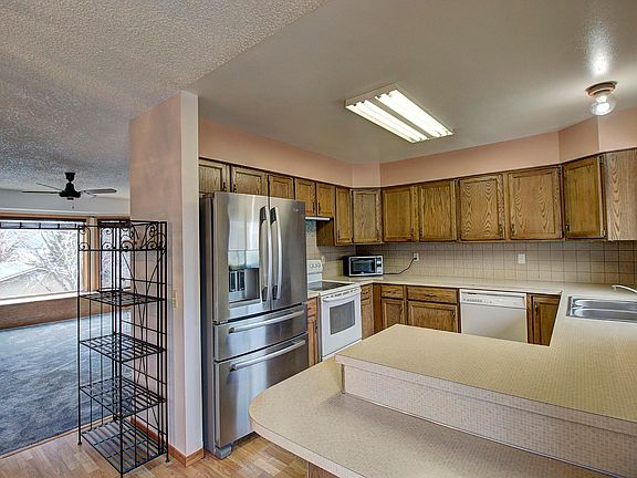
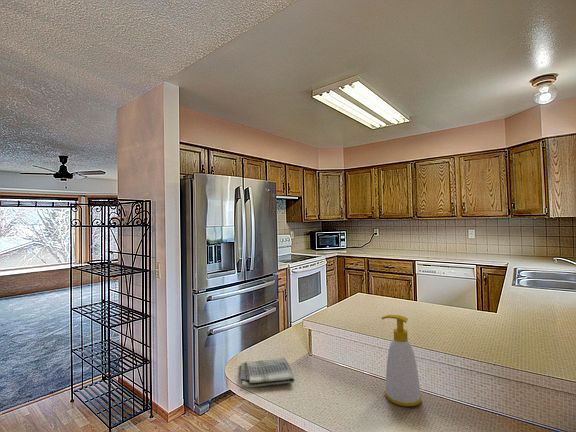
+ soap bottle [380,314,422,407]
+ dish towel [239,357,296,389]
